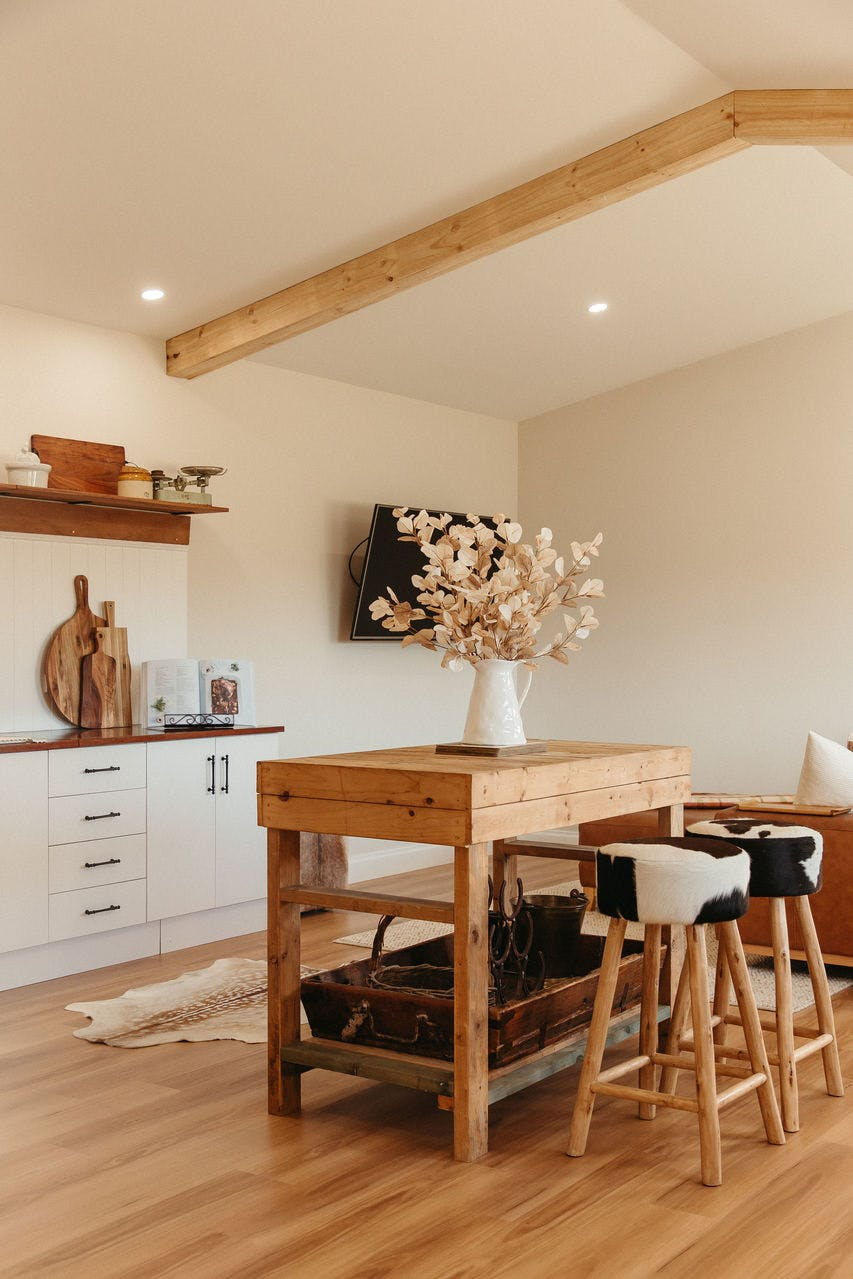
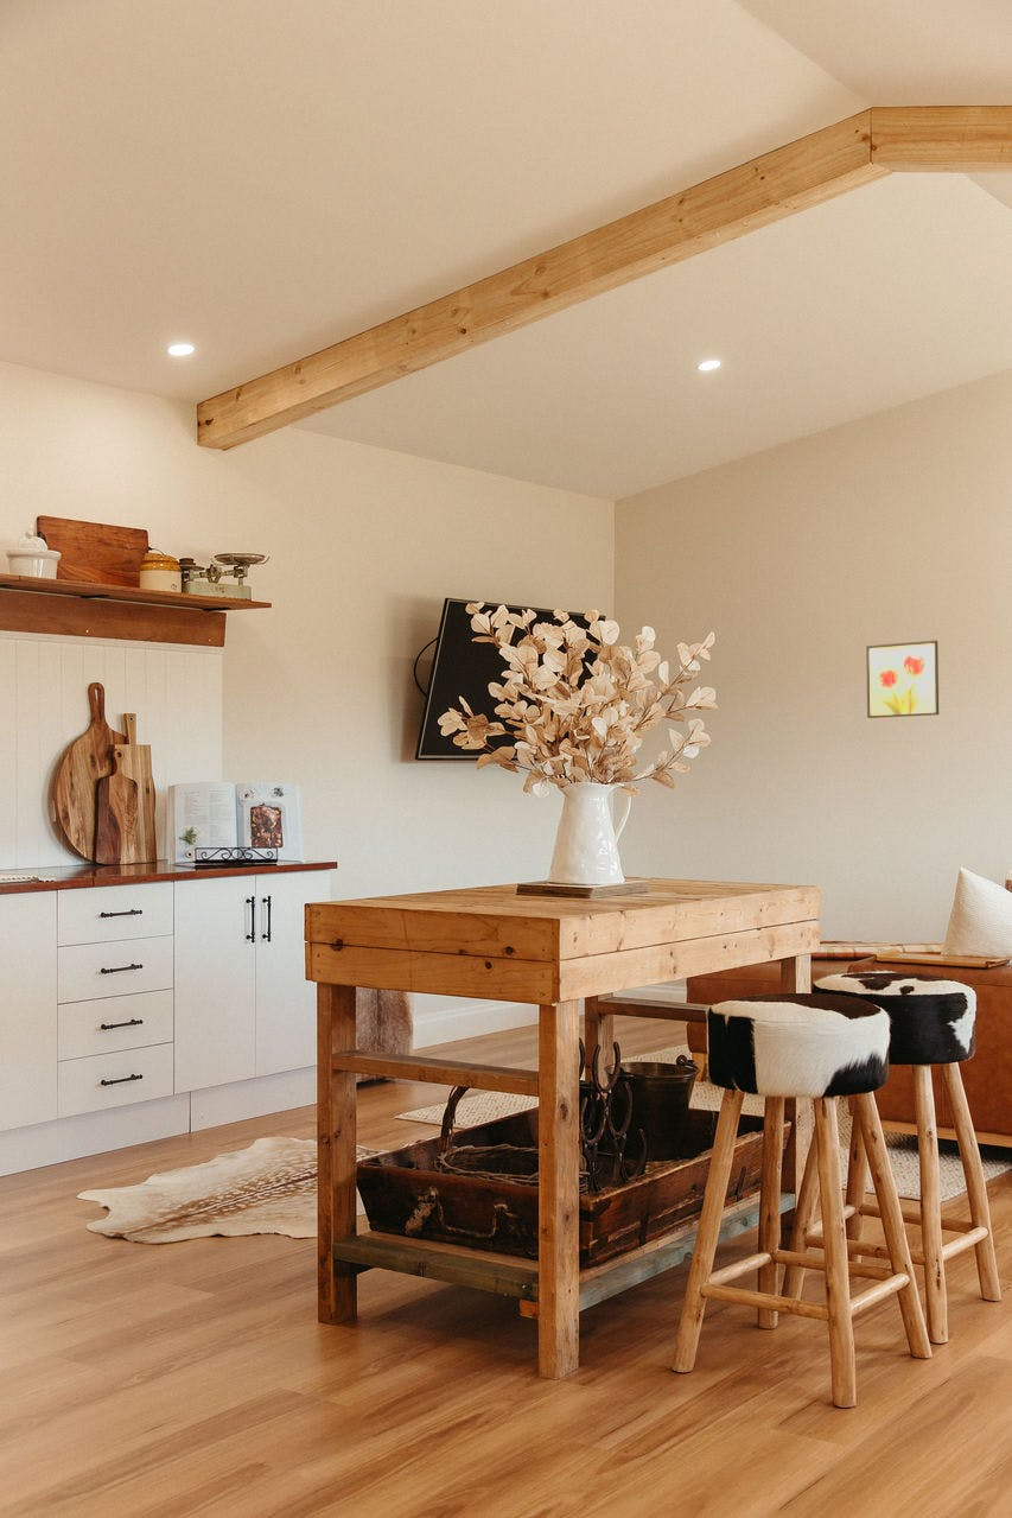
+ wall art [865,640,940,719]
